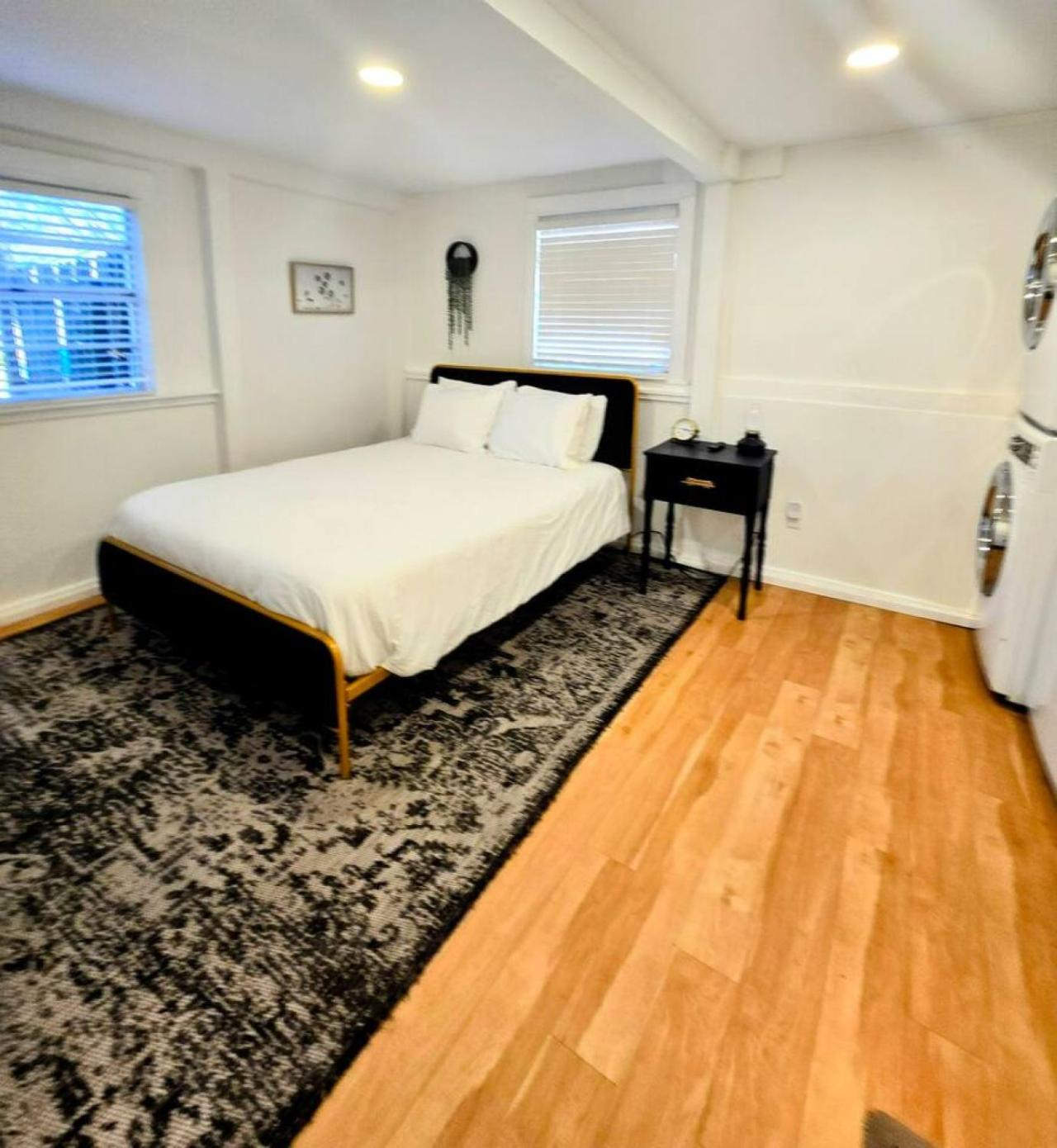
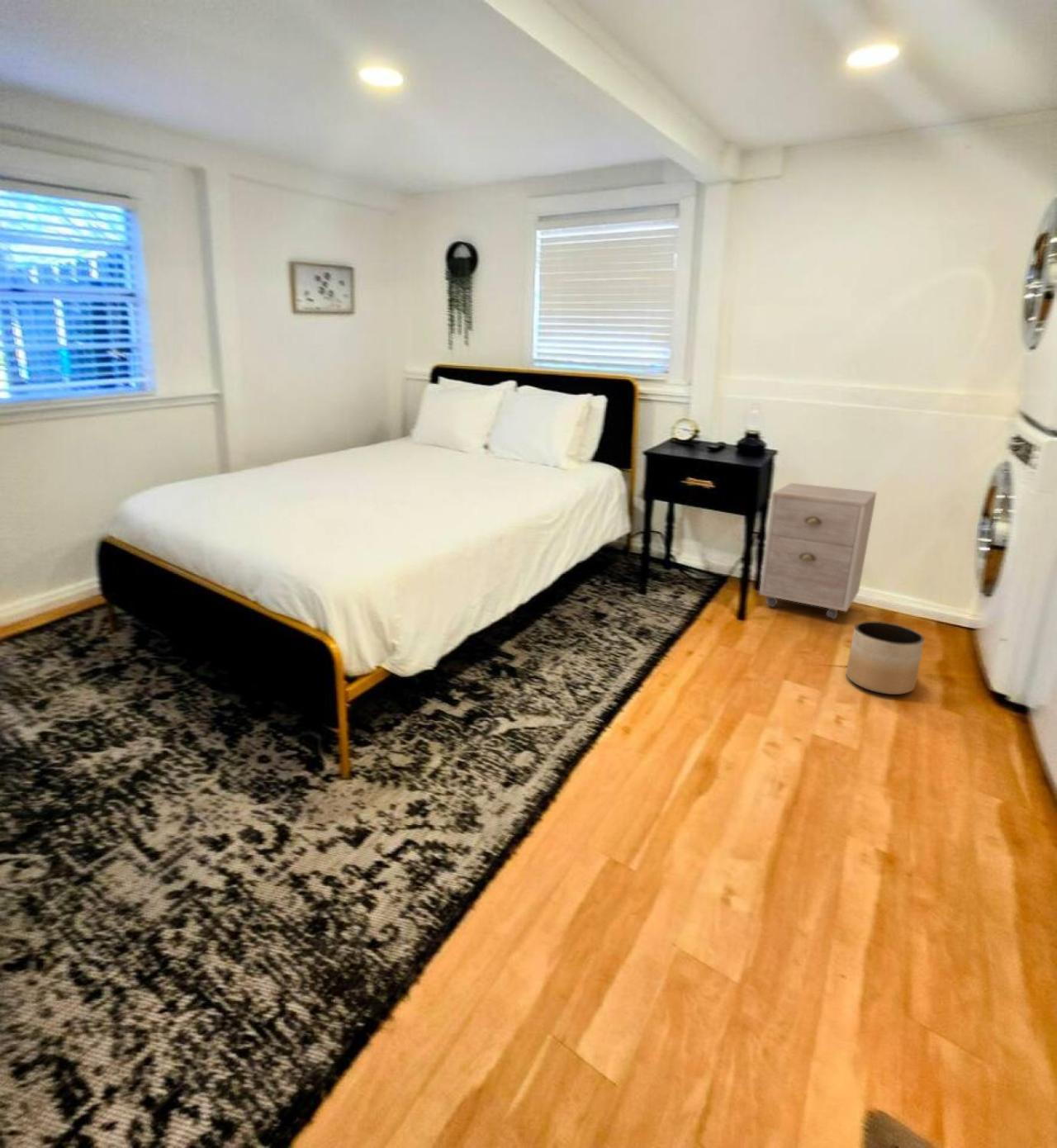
+ planter [846,620,925,695]
+ cabinet [758,482,877,620]
